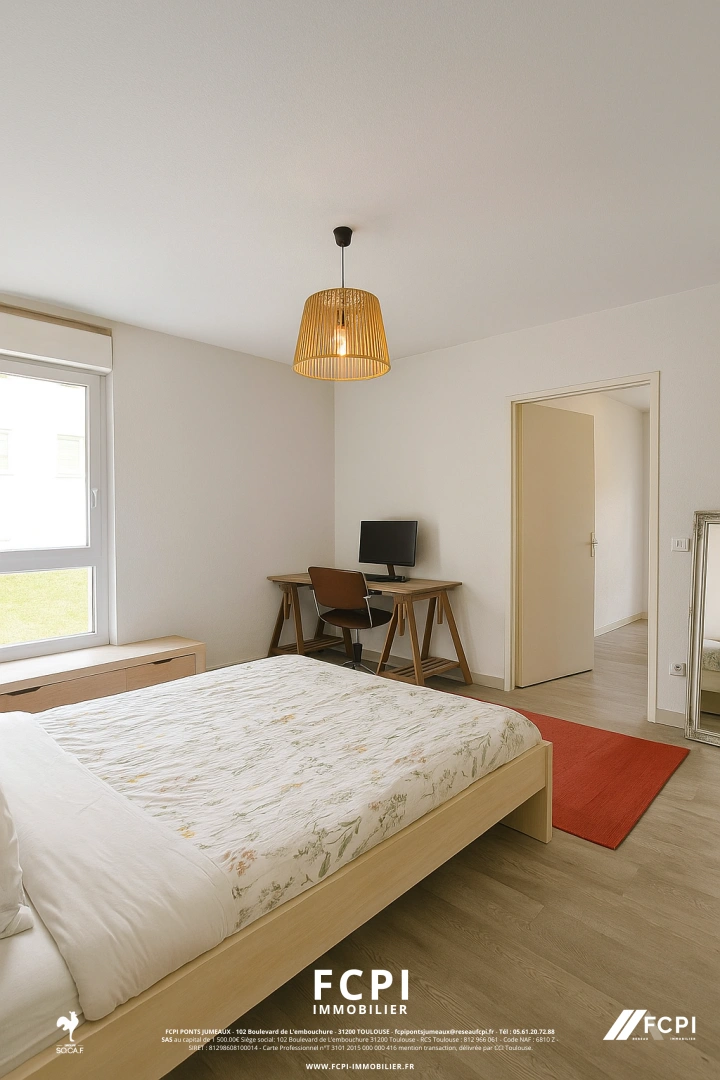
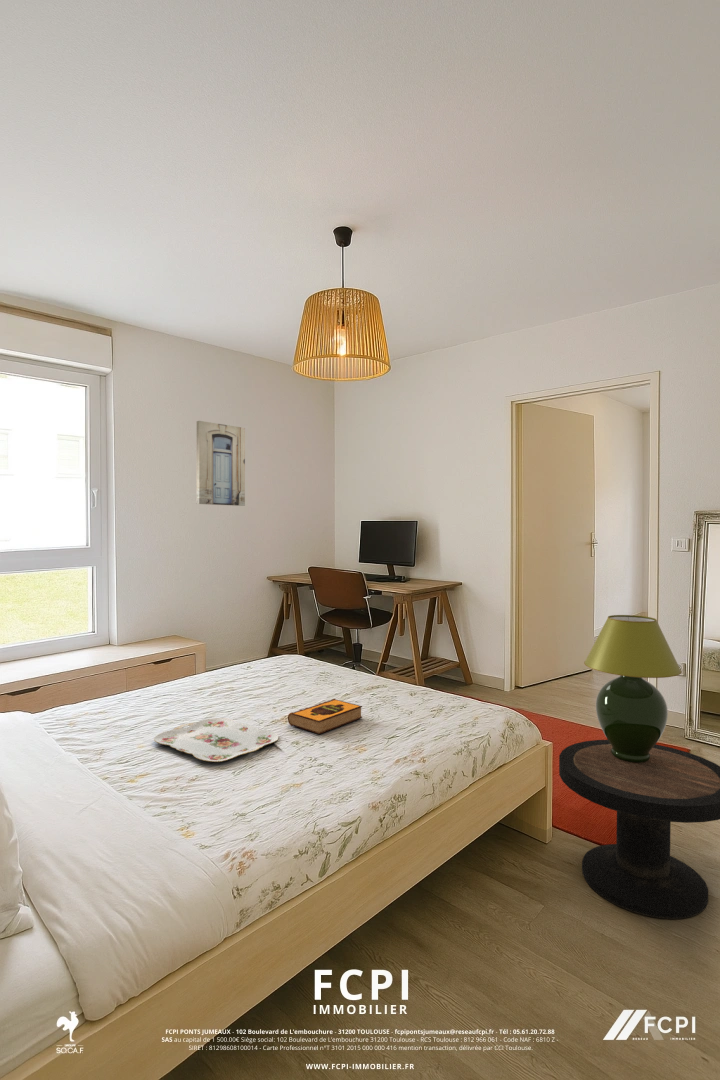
+ hardback book [287,698,363,735]
+ table lamp [583,614,683,763]
+ wall art [196,420,246,507]
+ side table [558,739,720,920]
+ serving tray [153,717,279,763]
